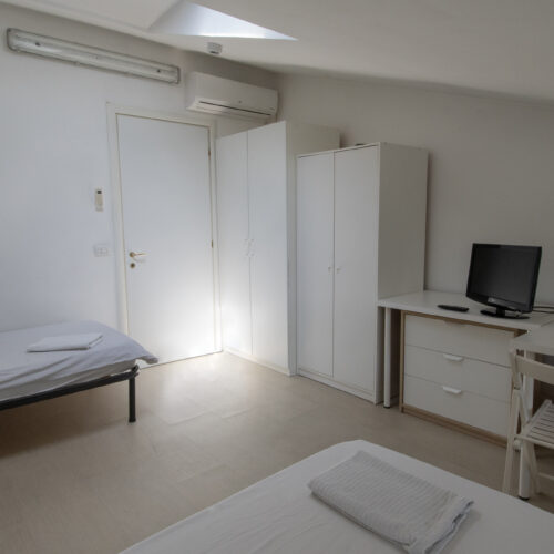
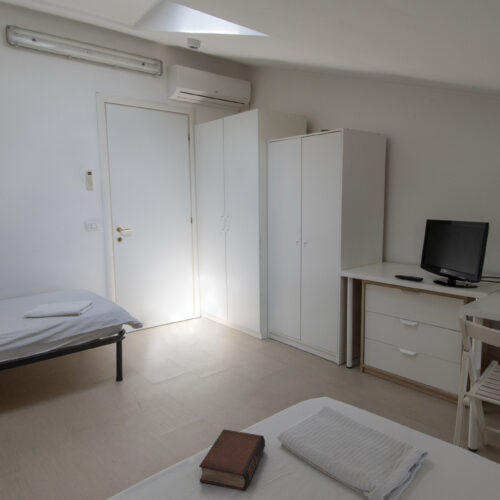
+ book [198,428,266,492]
